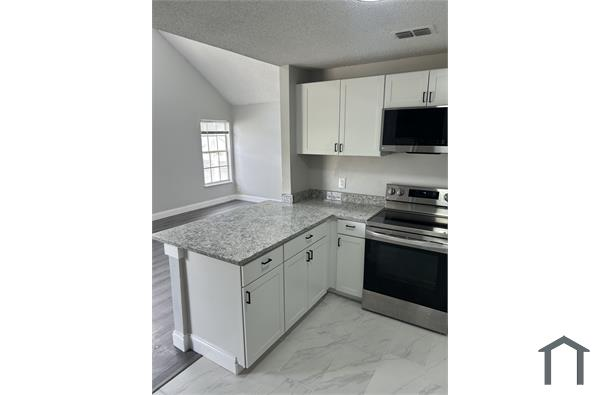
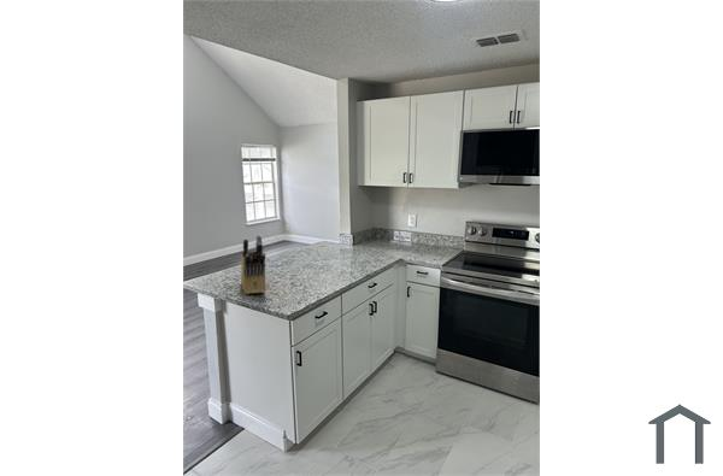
+ knife block [240,235,268,295]
